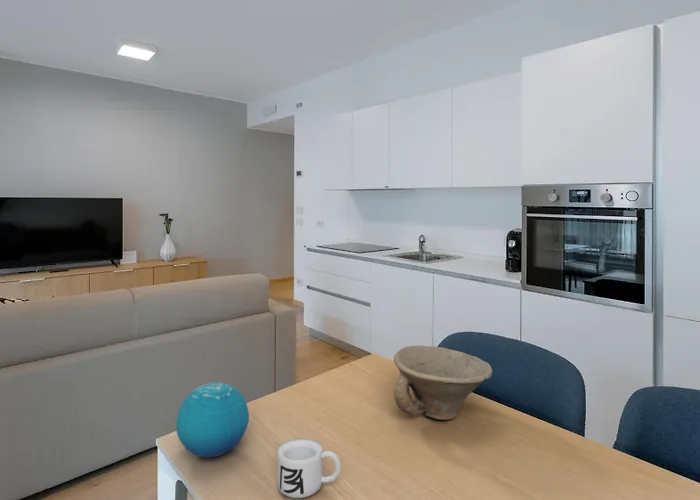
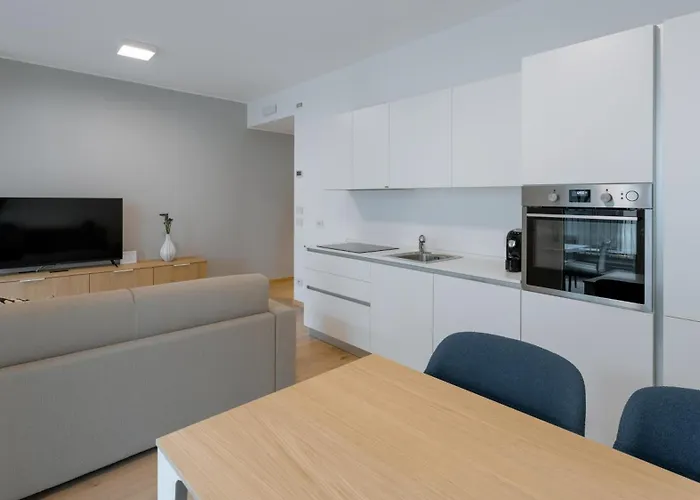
- mug [277,437,342,499]
- decorative orb [175,382,250,458]
- bowl [393,345,493,421]
